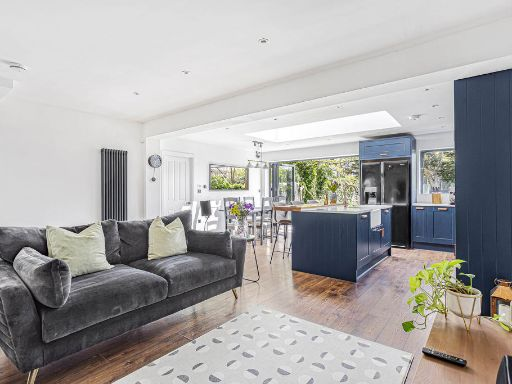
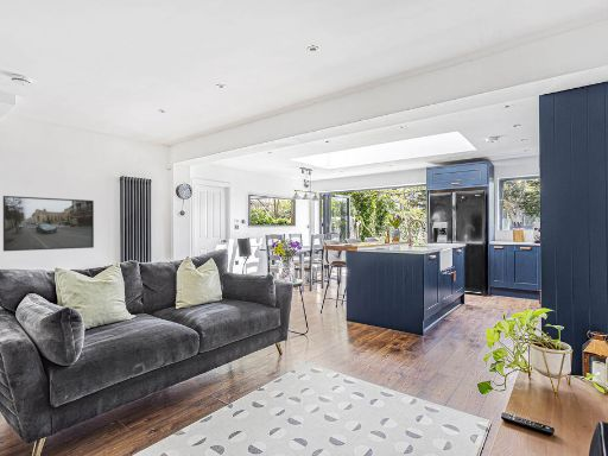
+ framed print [2,195,95,253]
